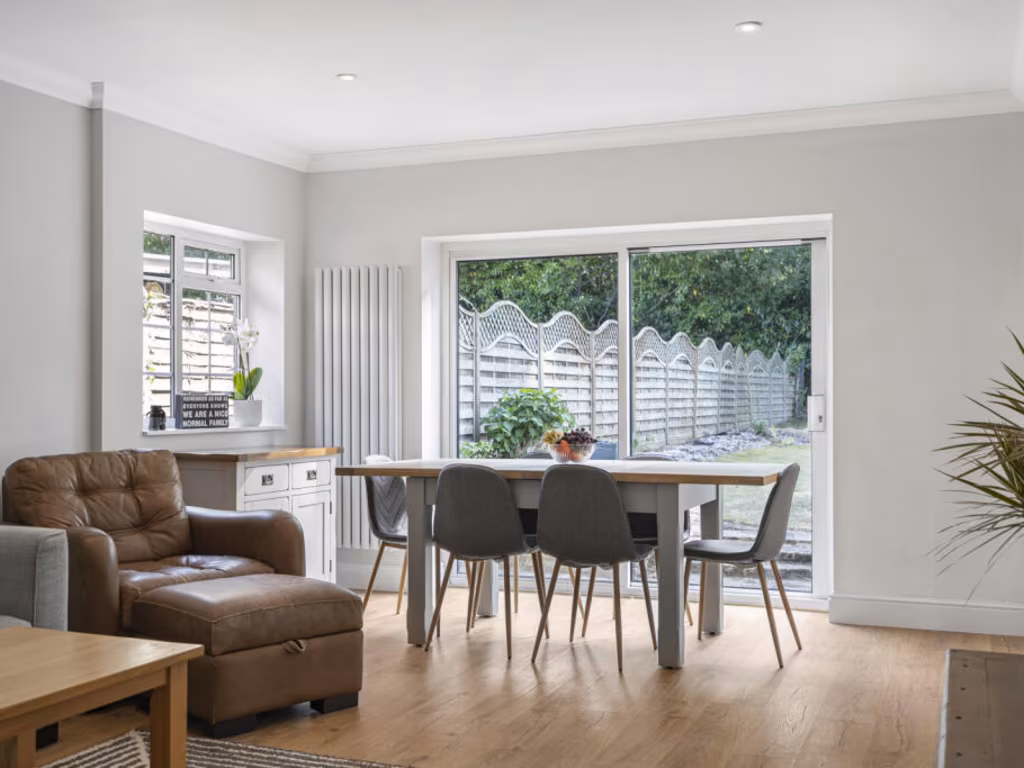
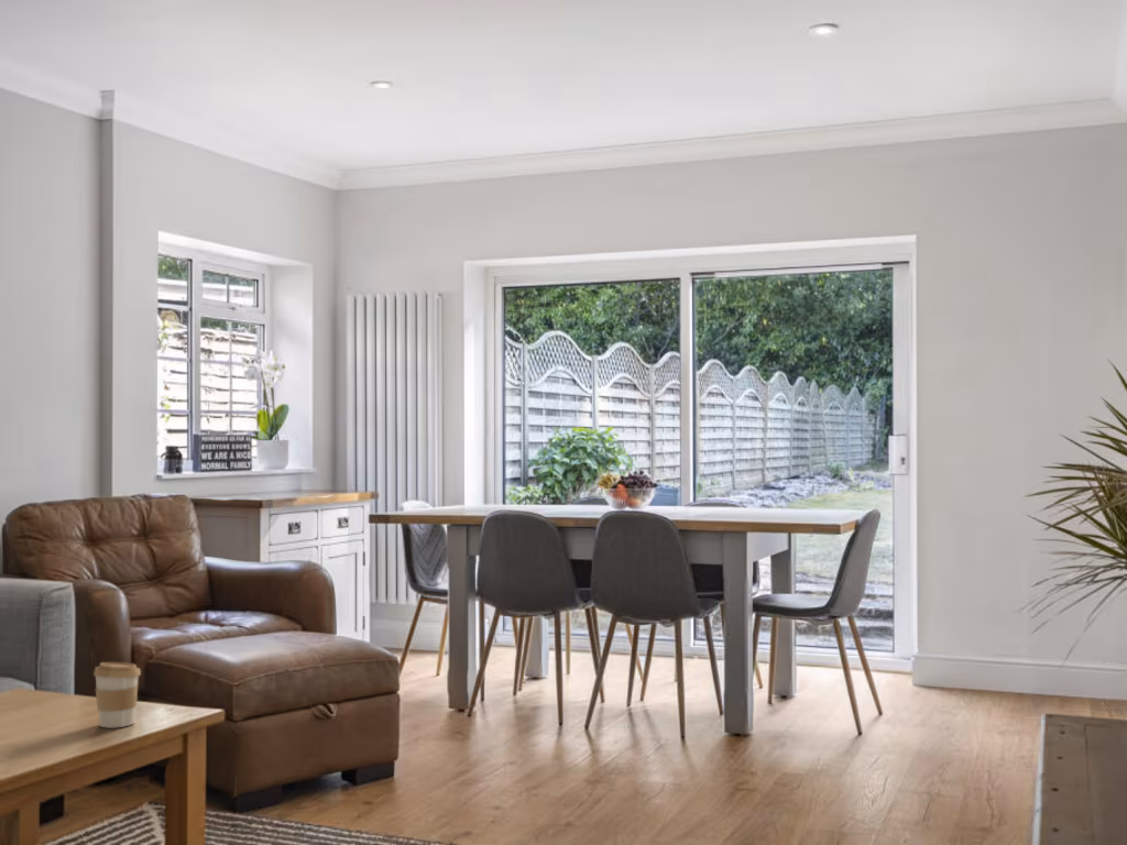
+ coffee cup [92,661,142,728]
